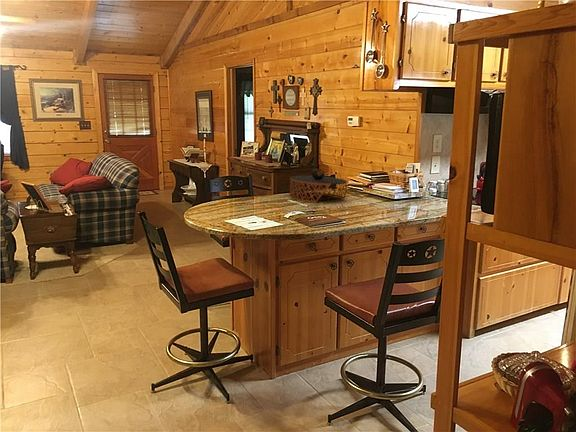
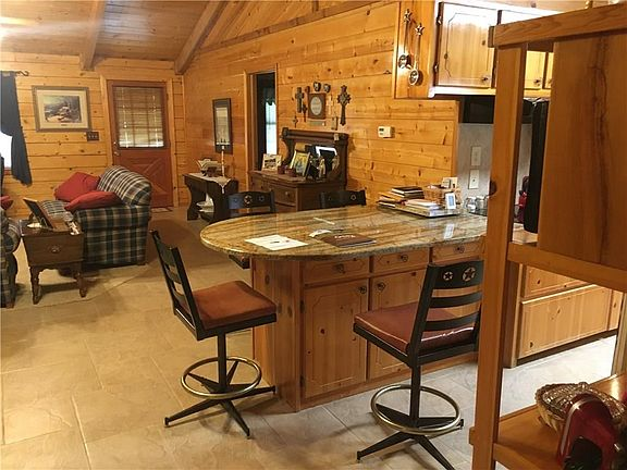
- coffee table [289,168,348,204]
